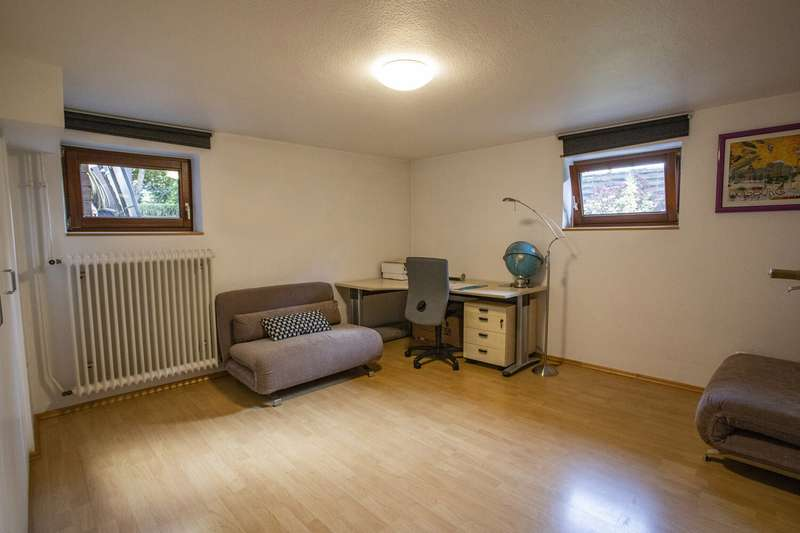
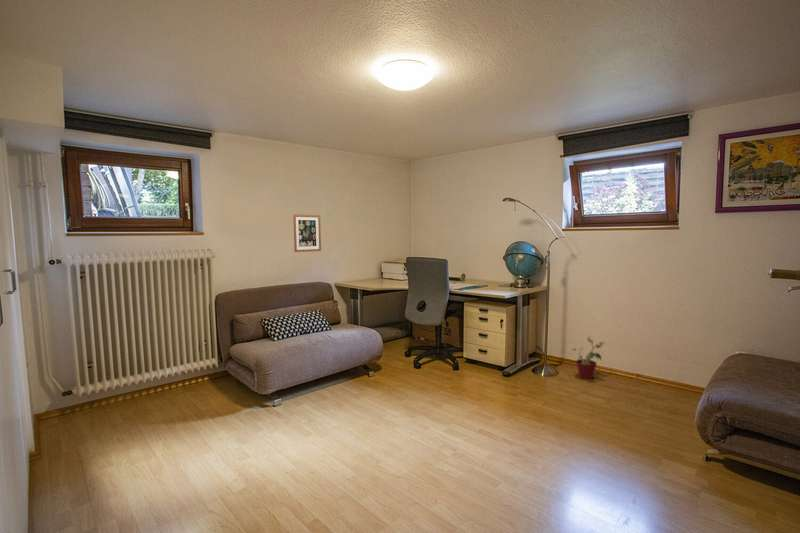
+ potted plant [571,336,608,380]
+ wall art [292,214,322,253]
